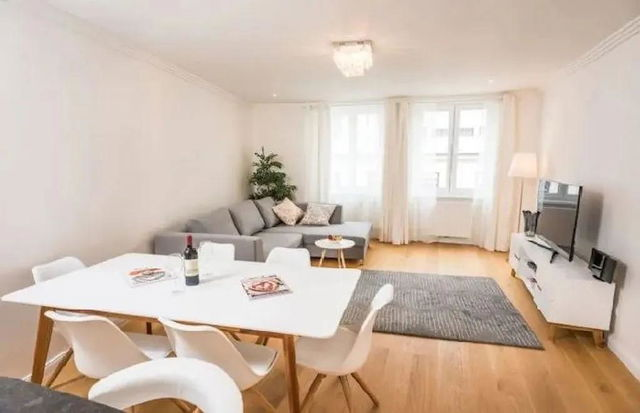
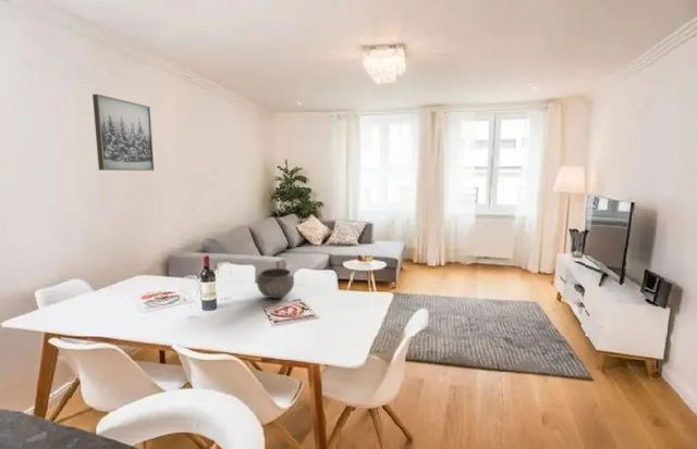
+ bowl [256,267,295,299]
+ wall art [91,93,155,172]
